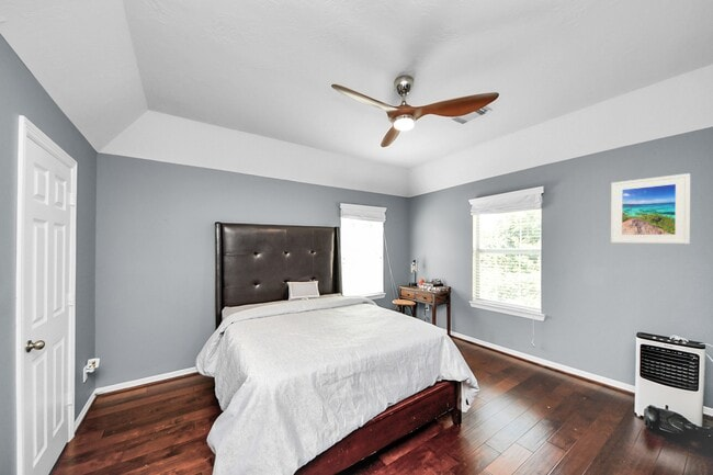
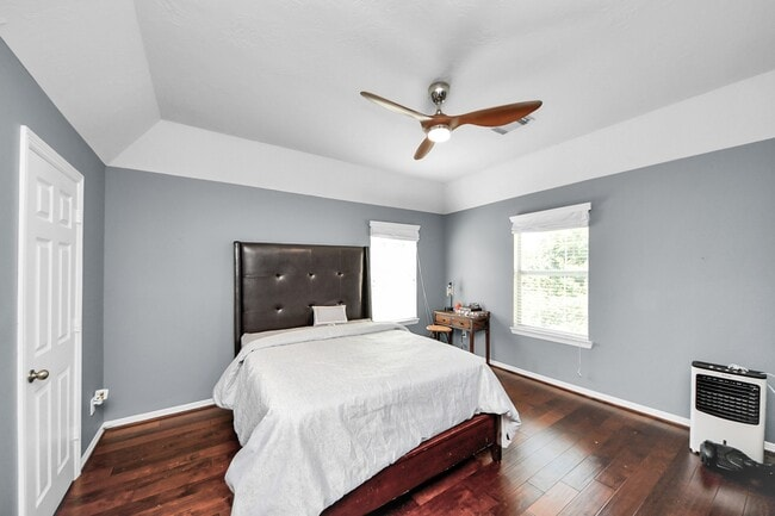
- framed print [610,172,691,245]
